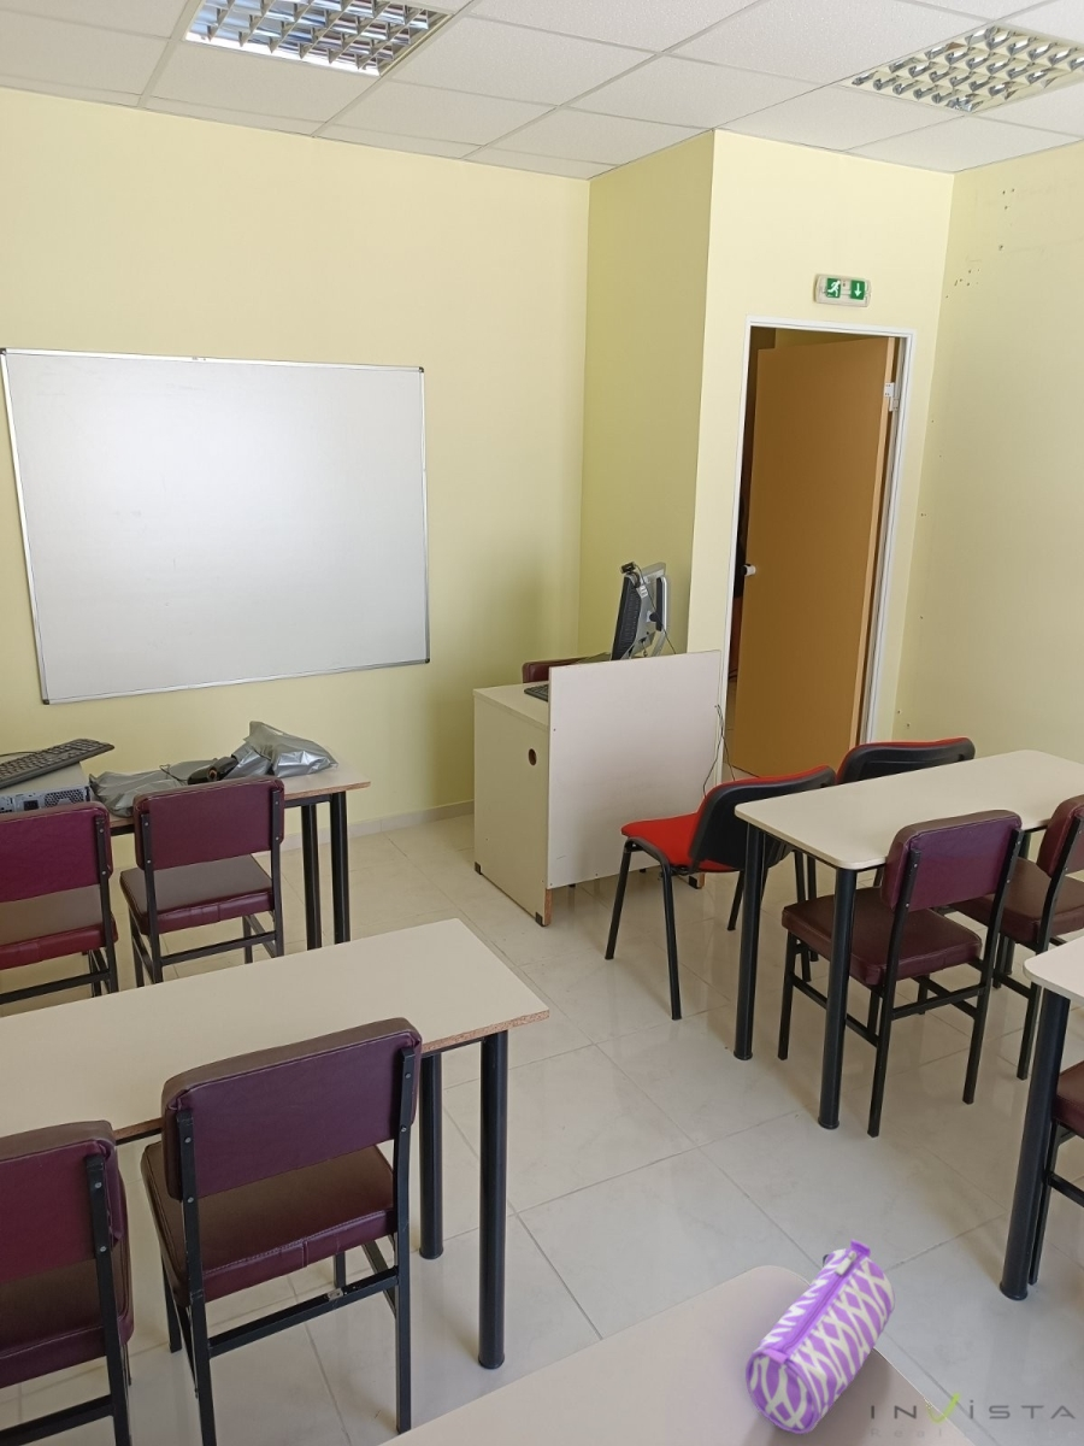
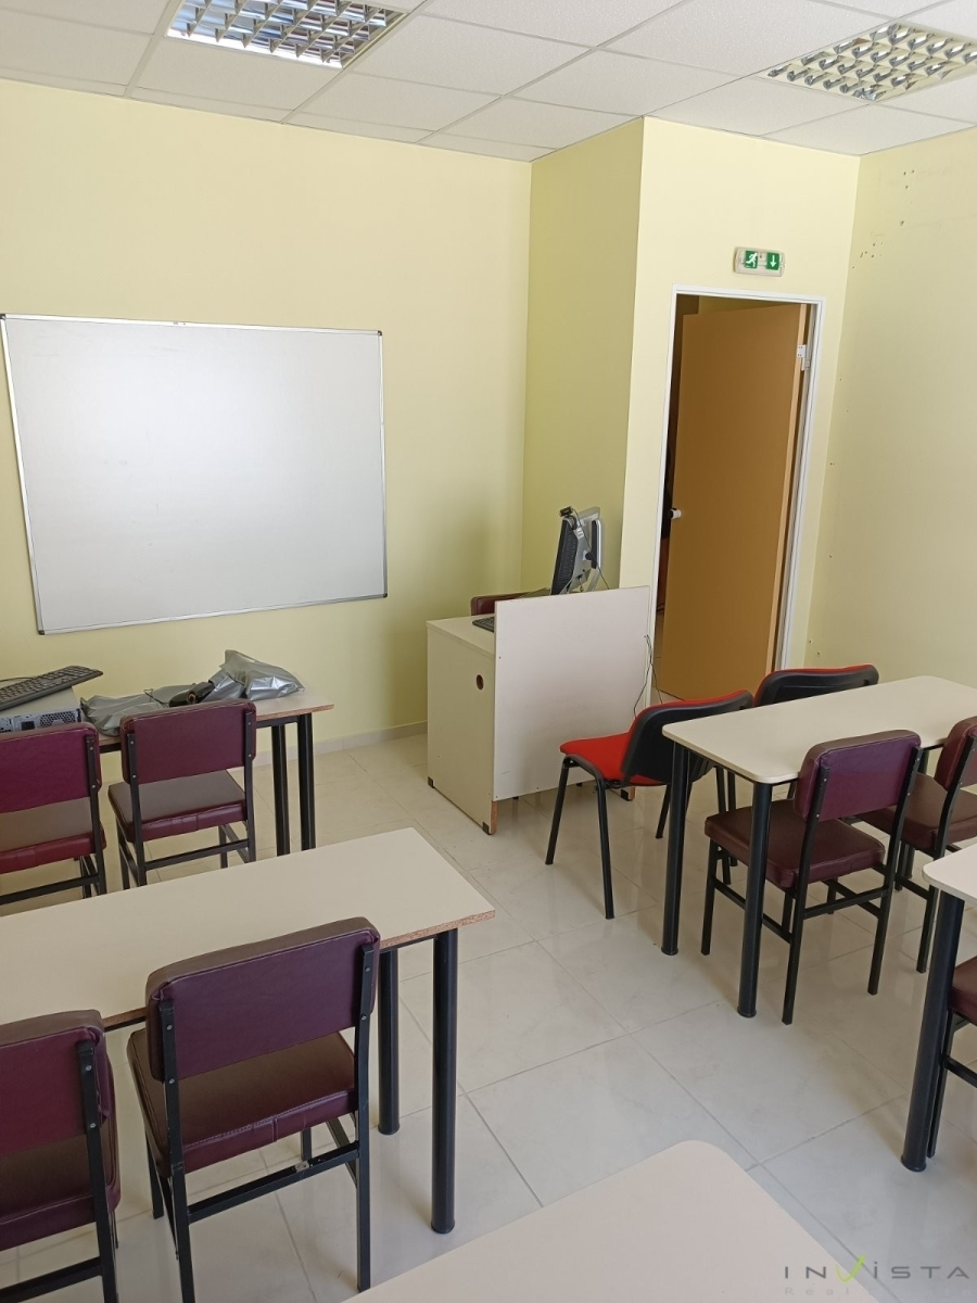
- pencil case [744,1238,896,1435]
